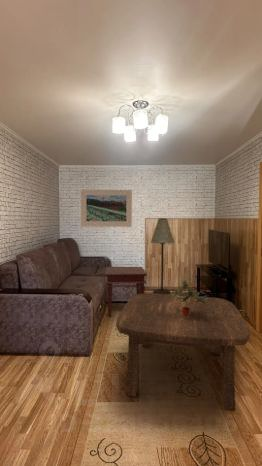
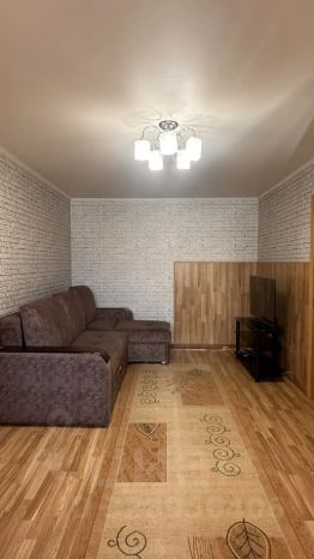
- potted plant [170,279,209,317]
- side table [104,266,148,318]
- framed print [80,189,133,228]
- coffee table [115,293,251,412]
- floor lamp [150,217,175,294]
